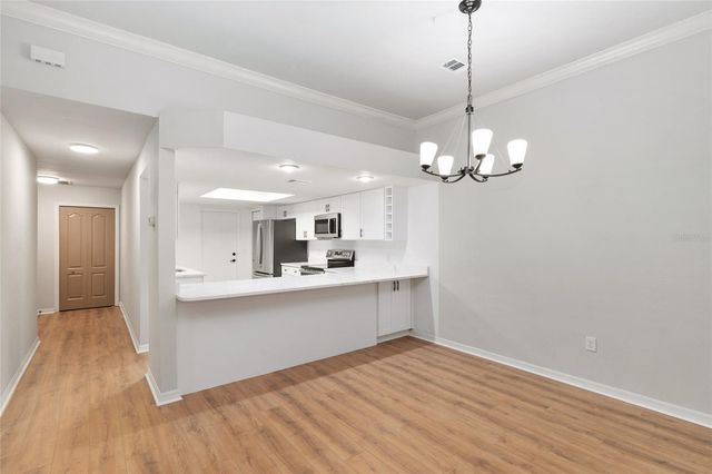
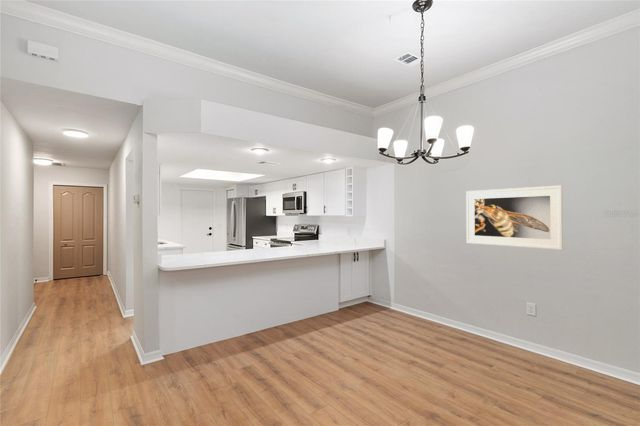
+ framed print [465,185,564,251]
